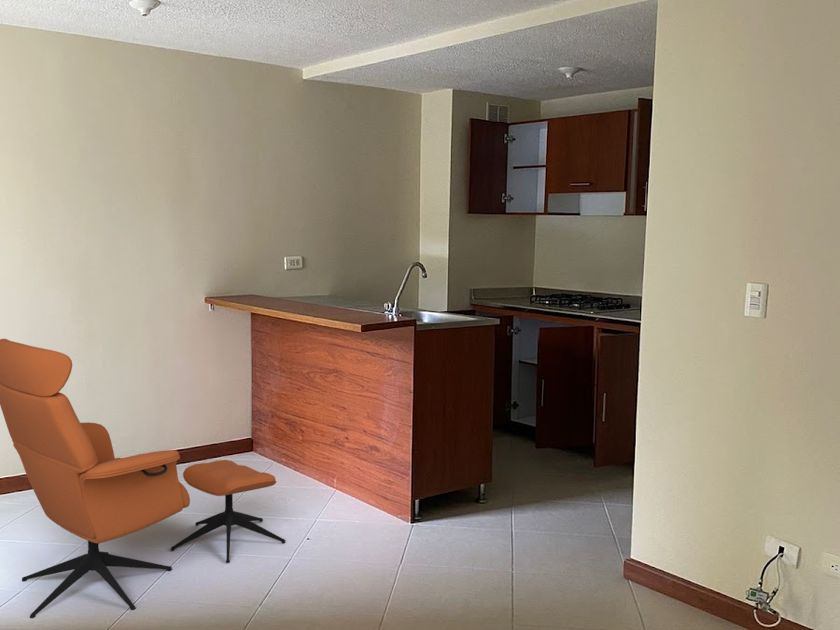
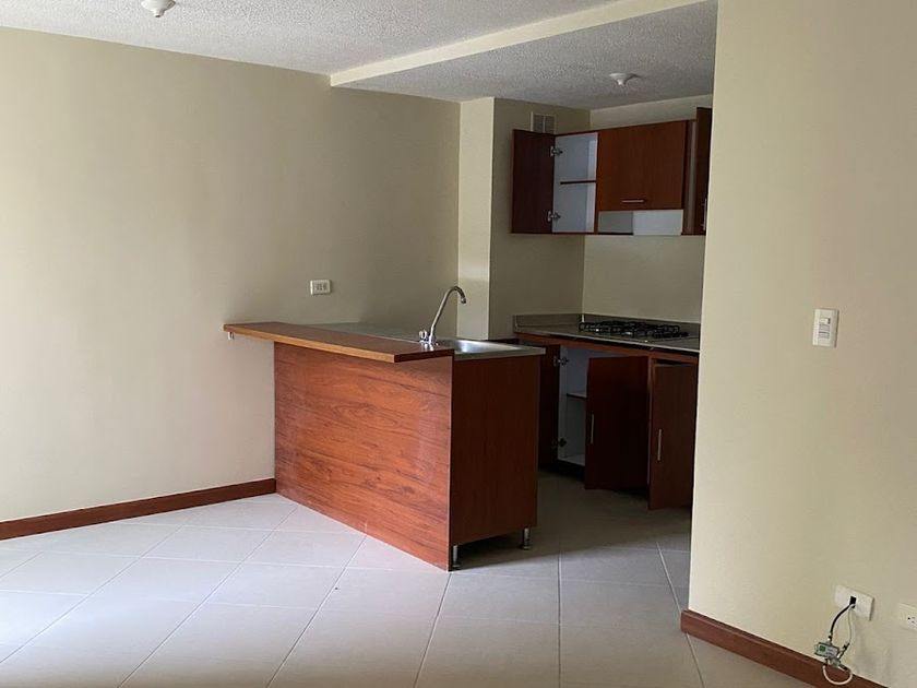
- armchair [0,338,286,619]
